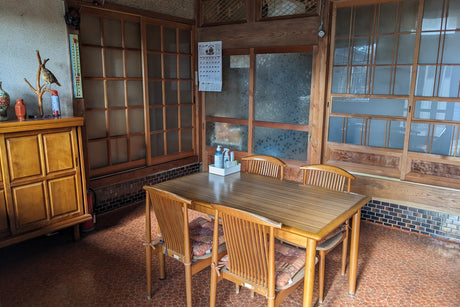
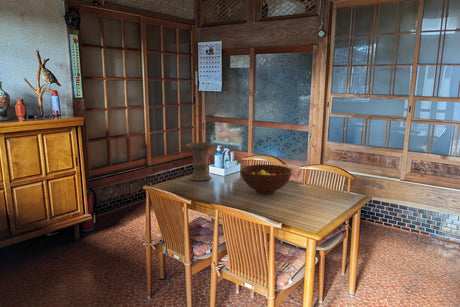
+ vase [185,141,215,182]
+ fruit bowl [240,164,293,195]
